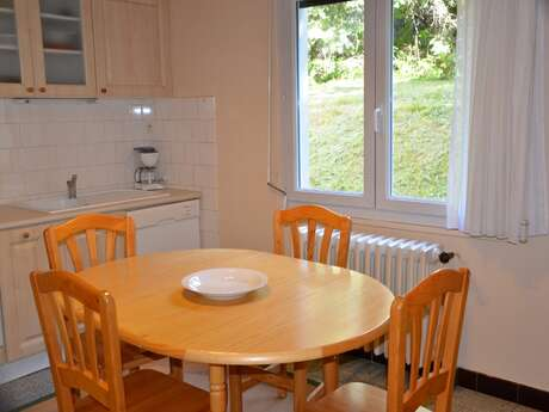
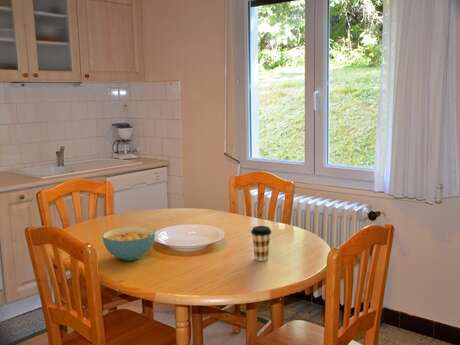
+ cereal bowl [102,226,156,262]
+ coffee cup [250,225,273,262]
